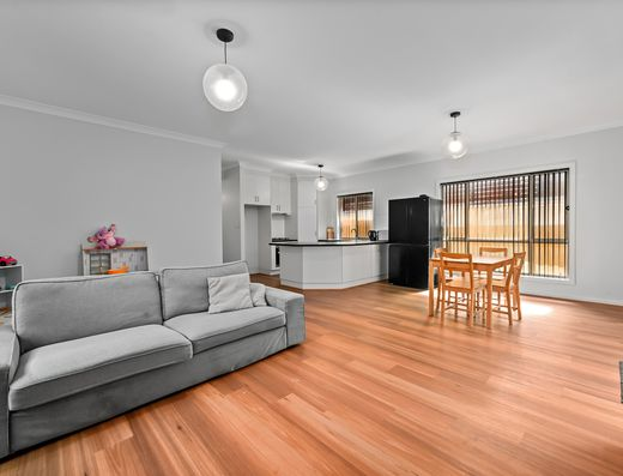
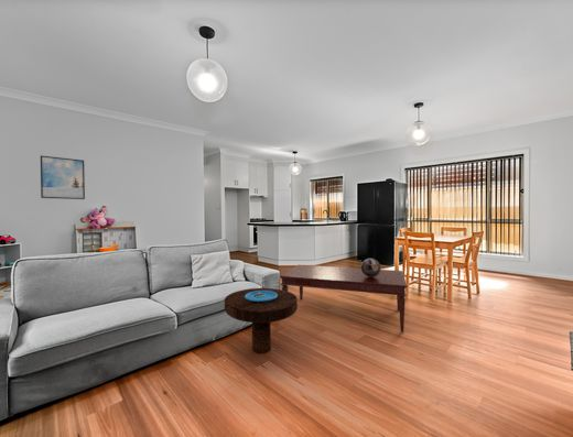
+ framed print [40,154,86,200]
+ side table [224,287,299,354]
+ decorative sphere [360,258,381,277]
+ coffee table [279,264,408,334]
